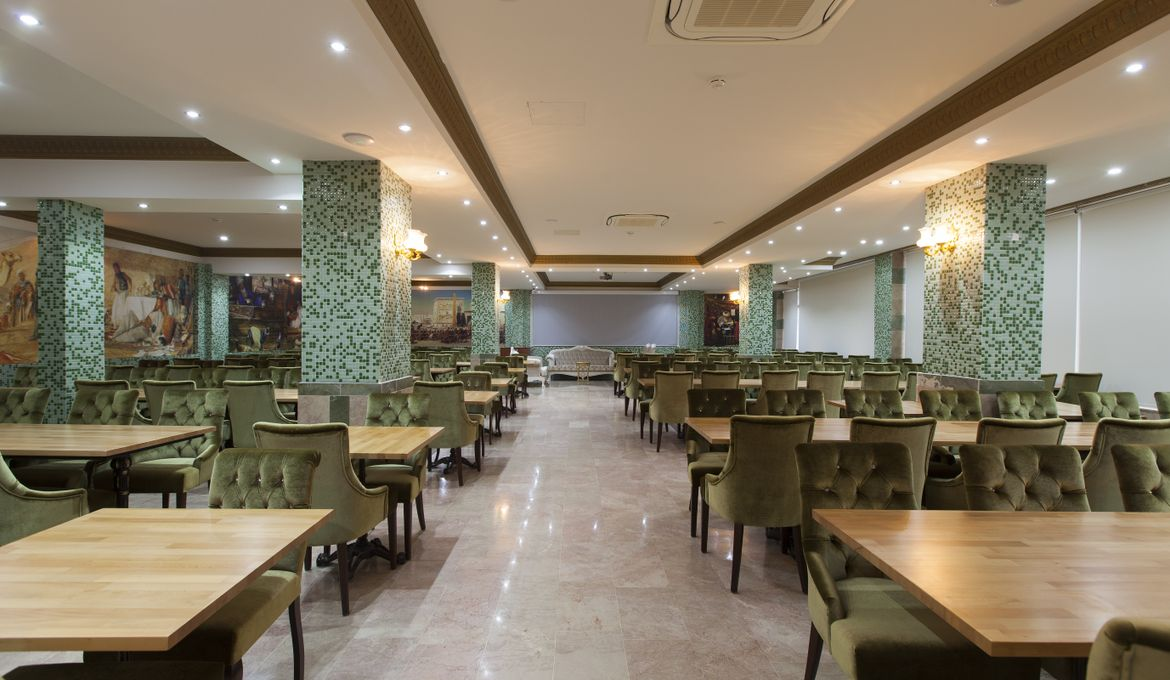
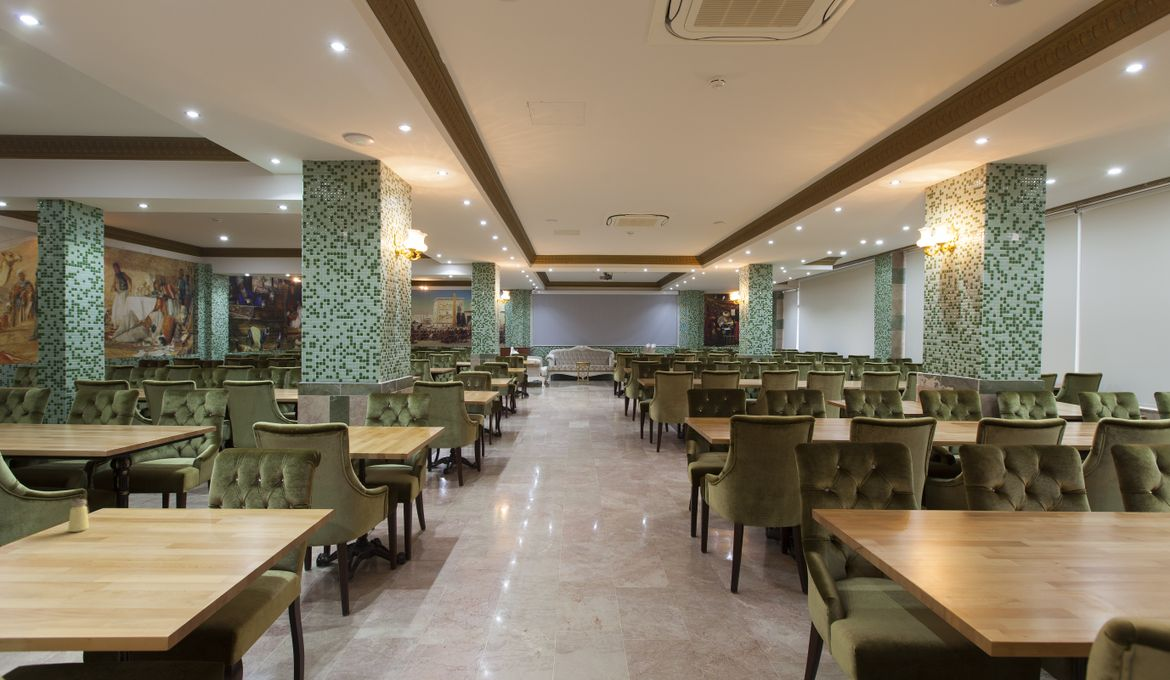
+ saltshaker [67,498,90,533]
